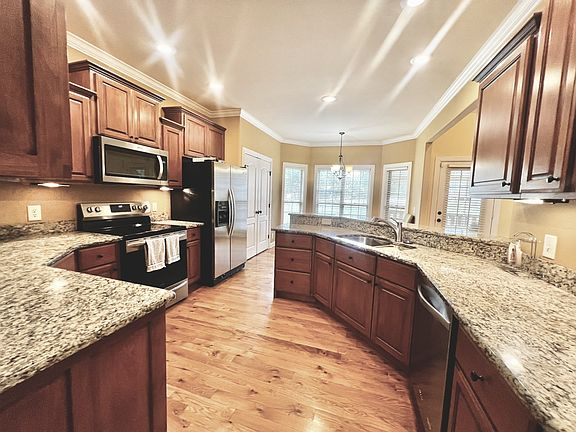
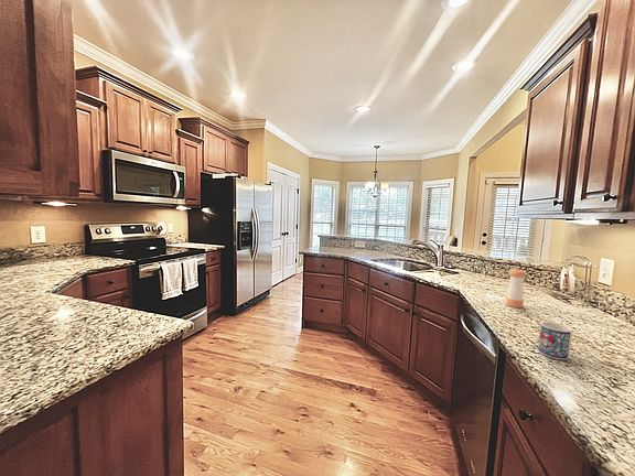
+ mug [537,321,573,361]
+ pepper shaker [505,268,527,309]
